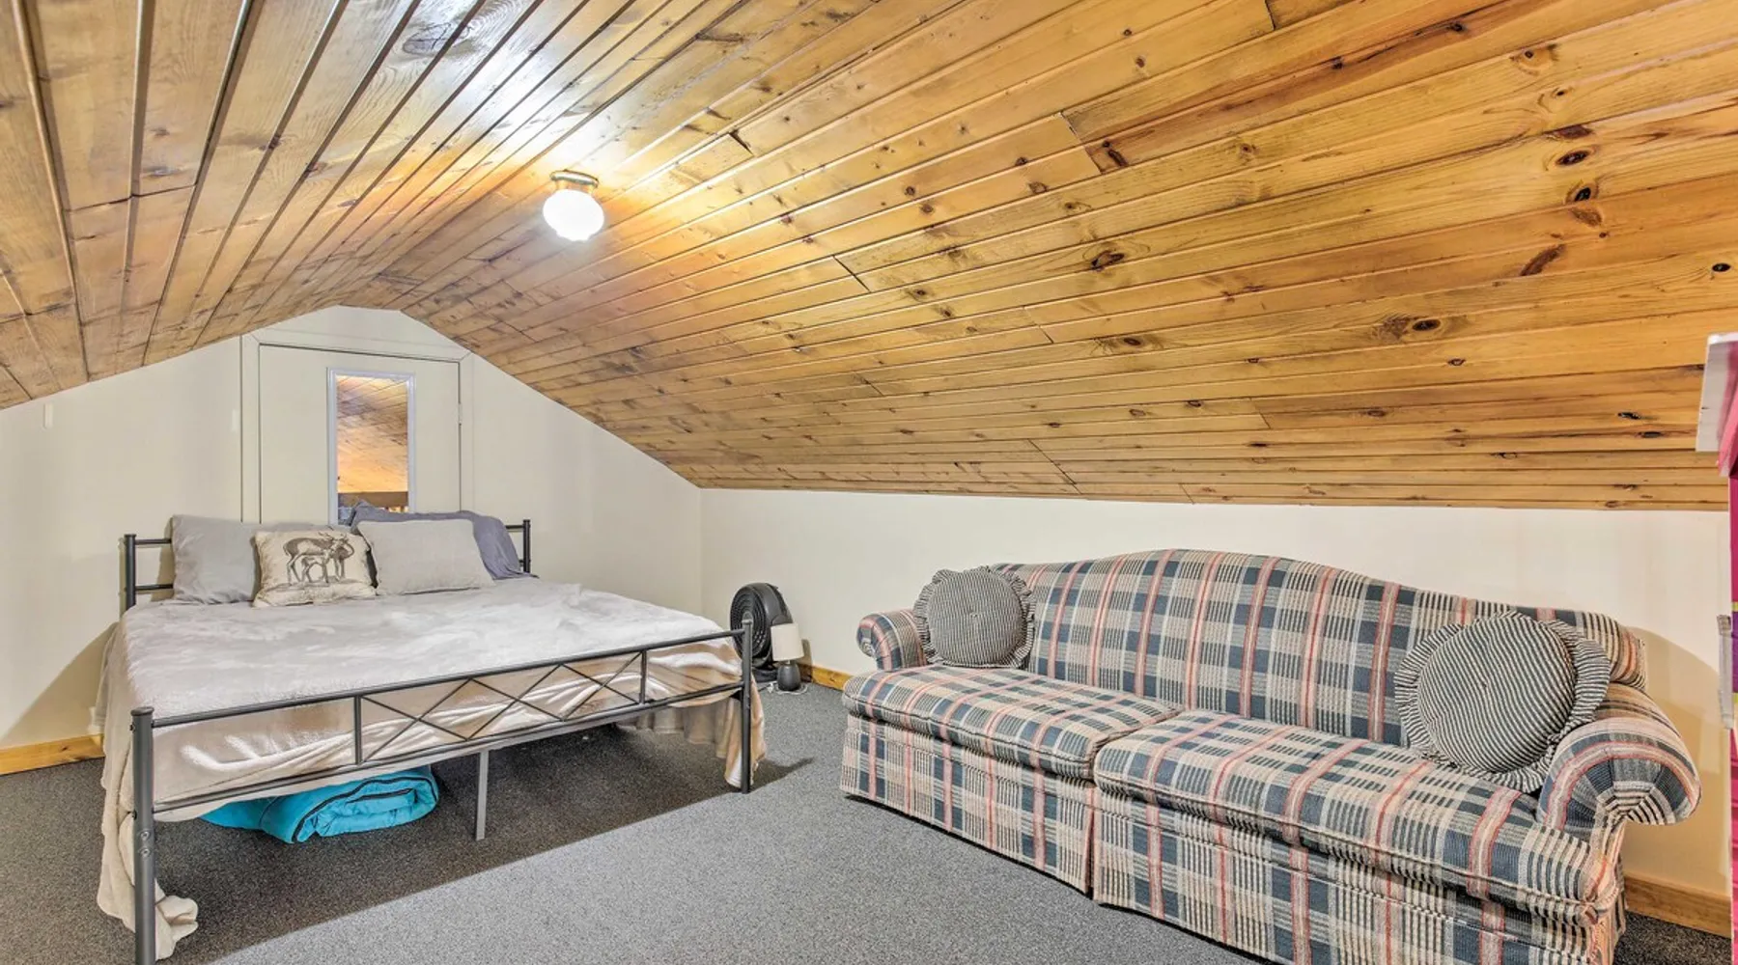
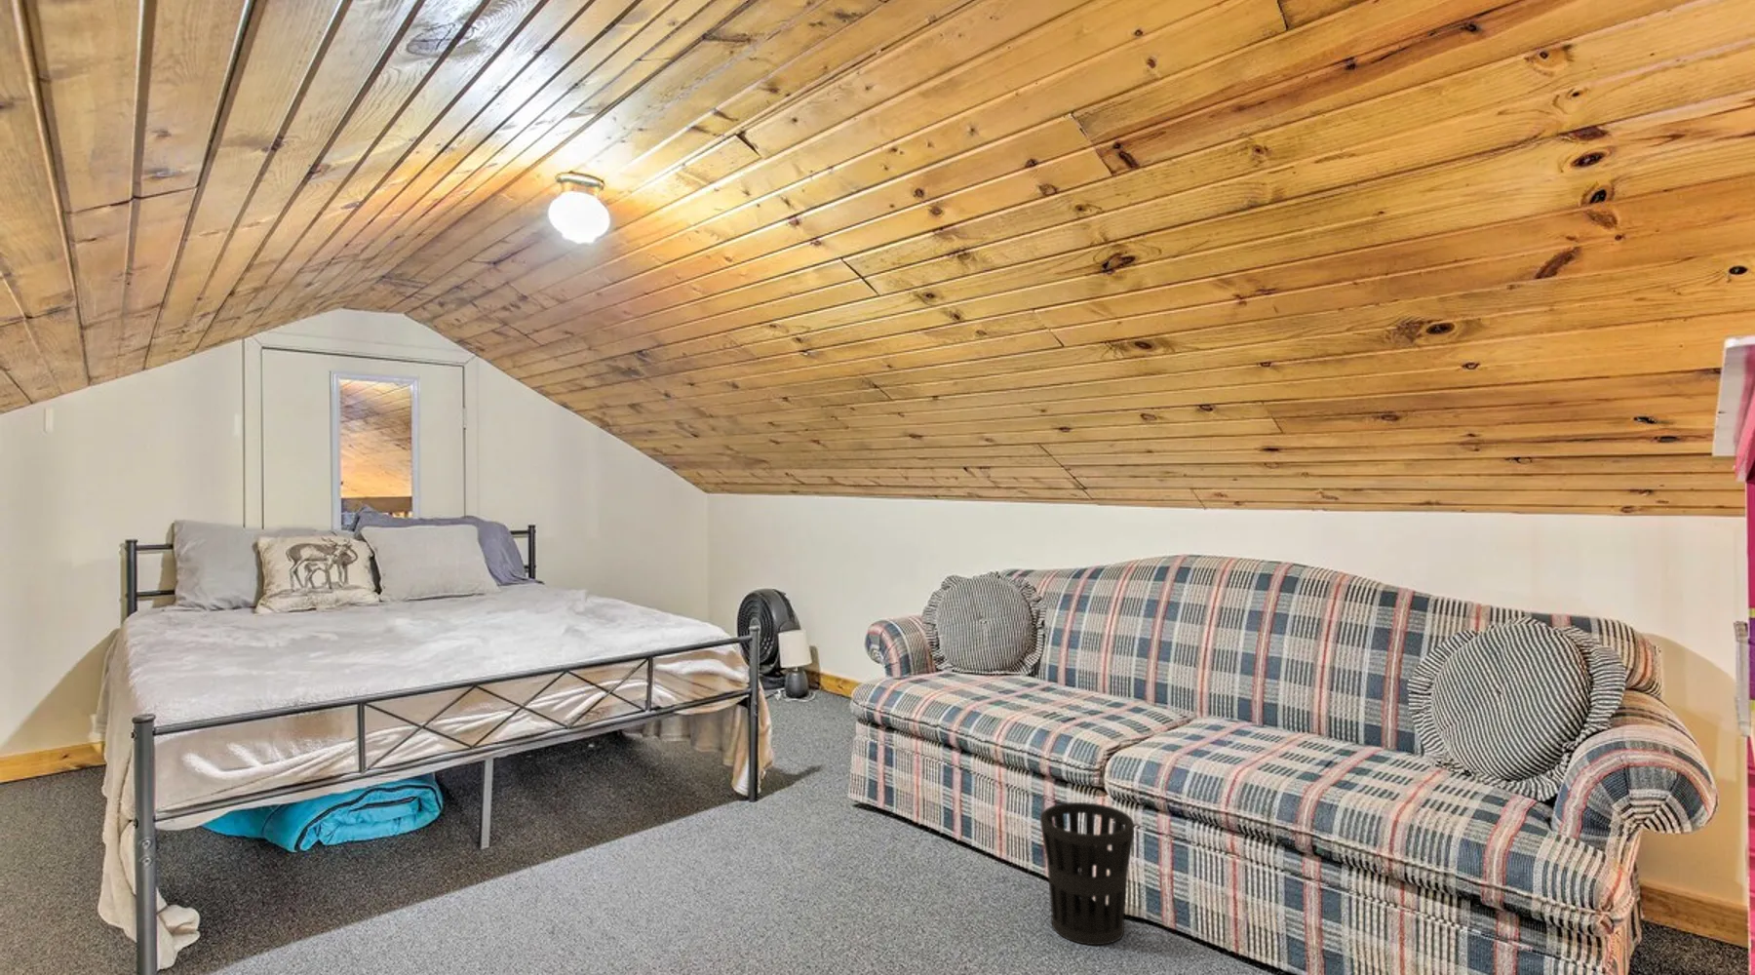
+ wastebasket [1040,801,1134,946]
